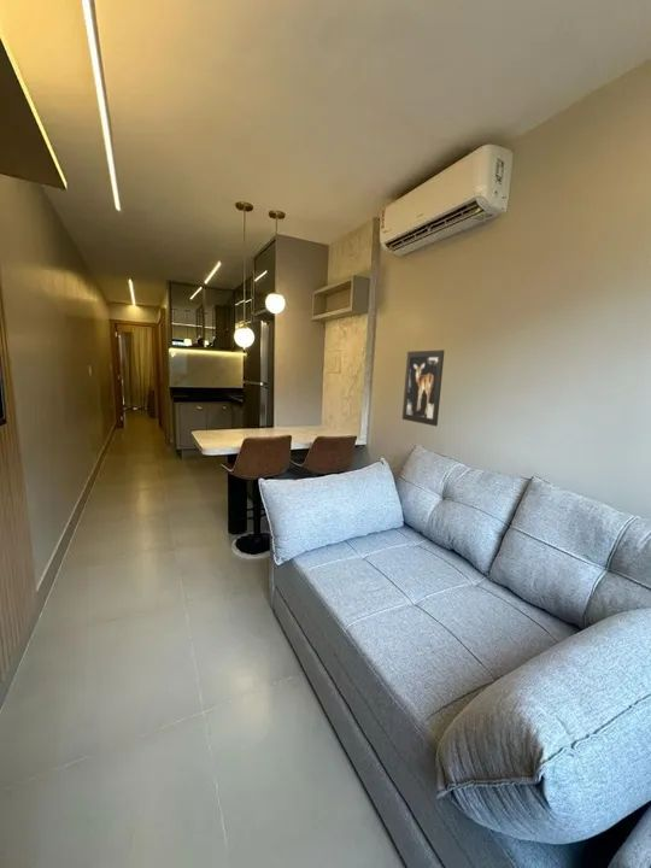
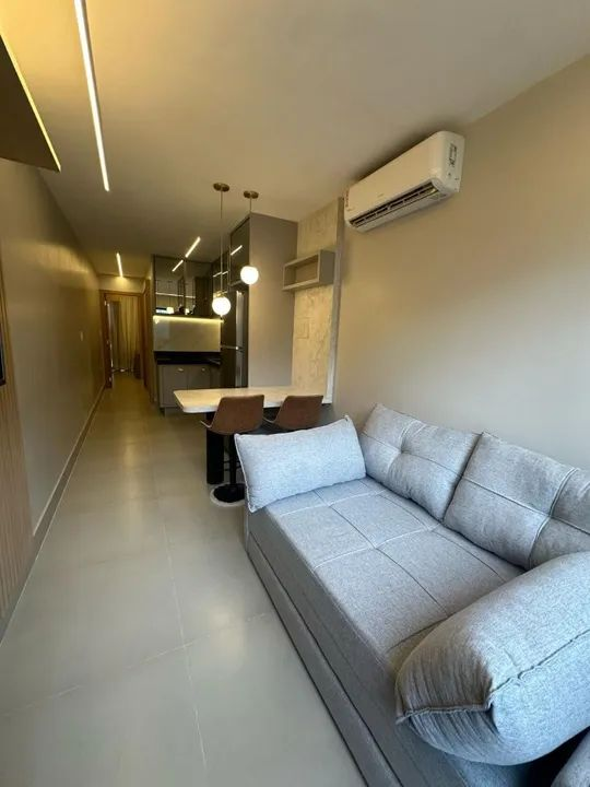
- wall art [401,348,445,427]
